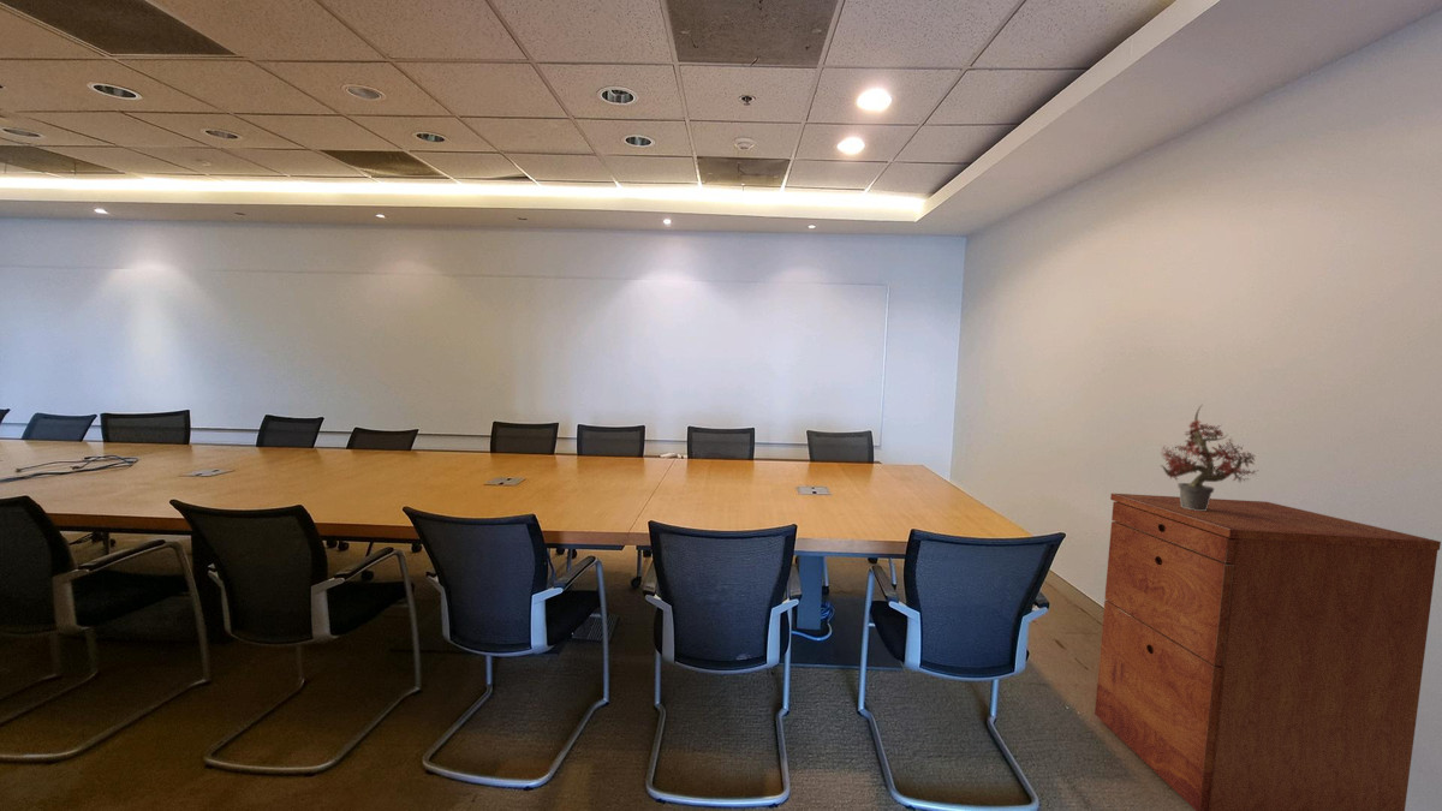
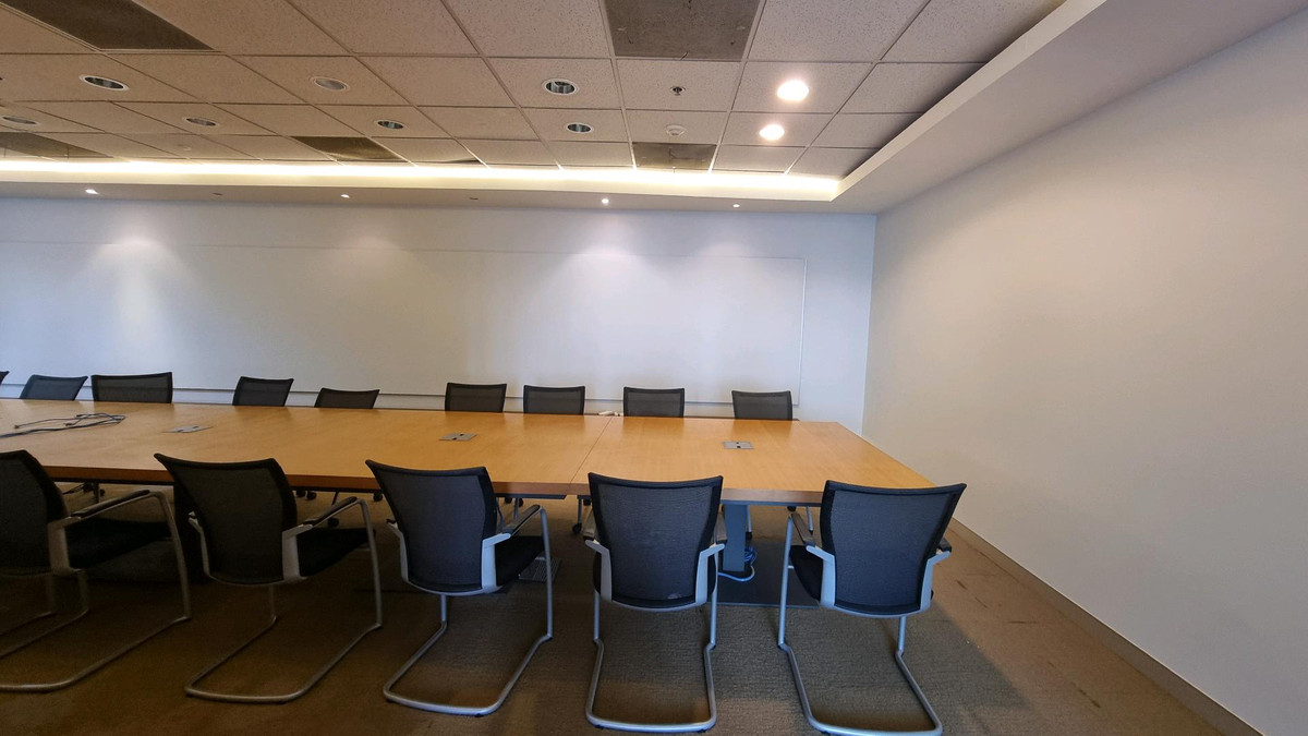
- potted plant [1160,402,1258,511]
- filing cabinet [1094,493,1442,811]
